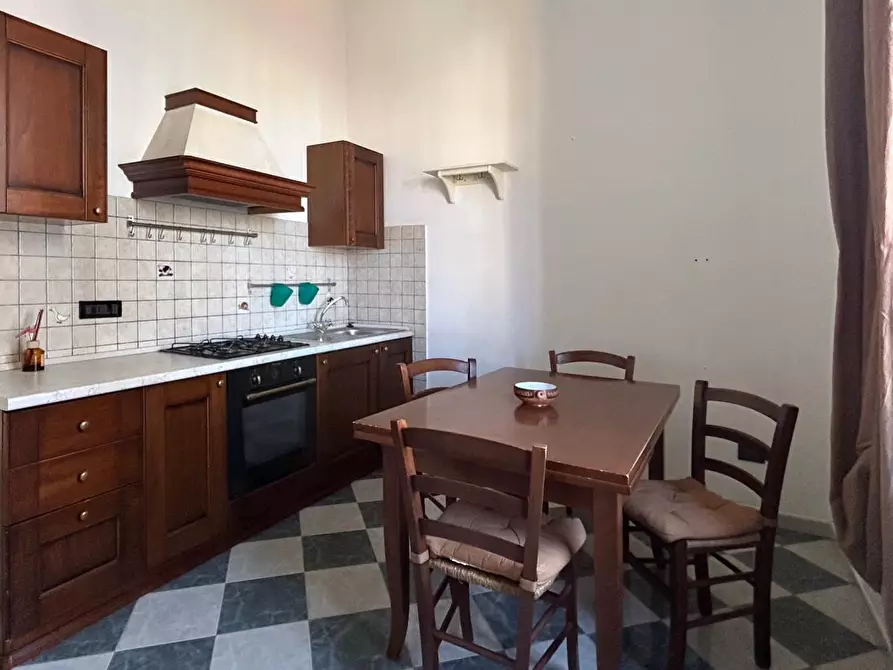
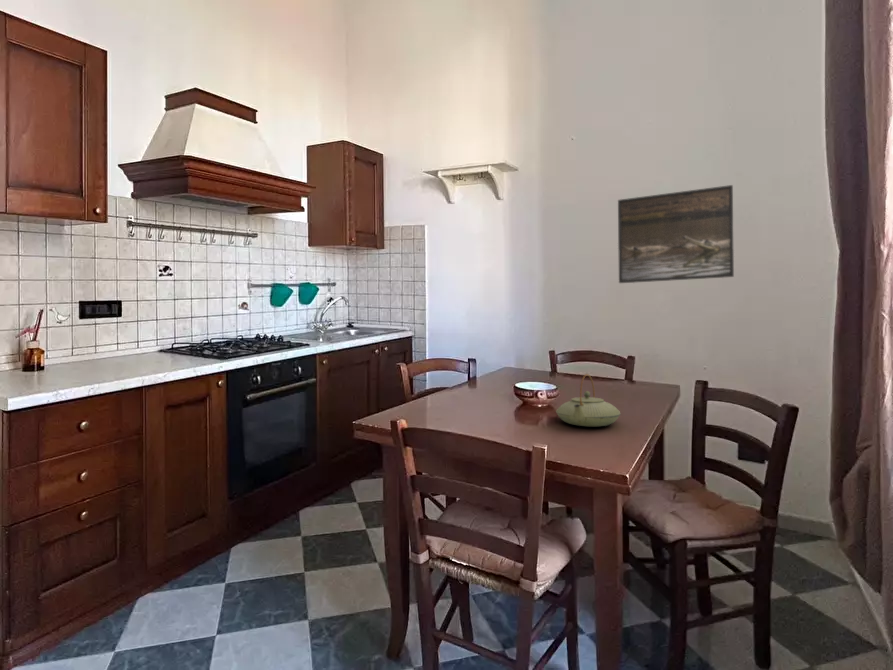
+ teapot [555,373,621,427]
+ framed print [617,184,735,284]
